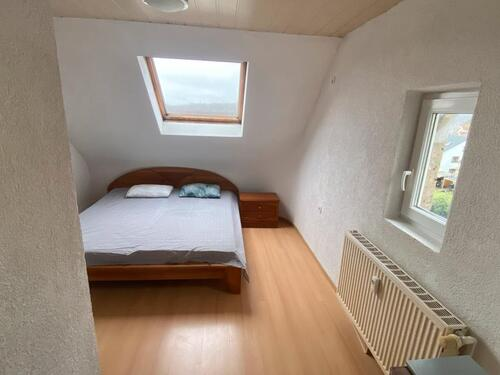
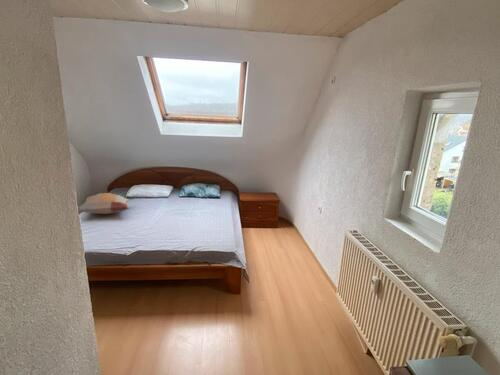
+ decorative pillow [78,192,134,215]
